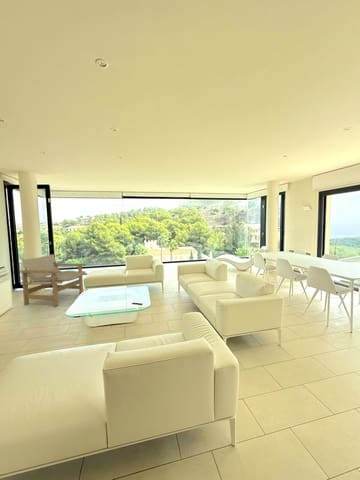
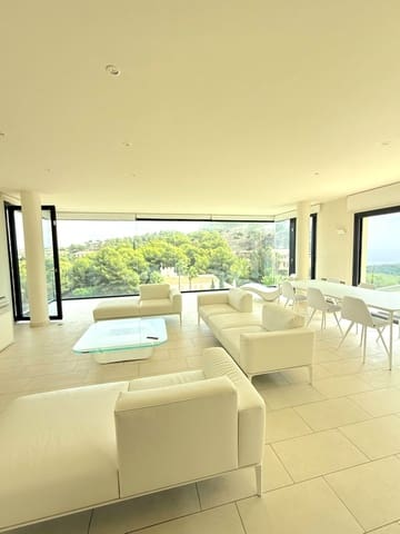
- lounge chair [19,253,88,308]
